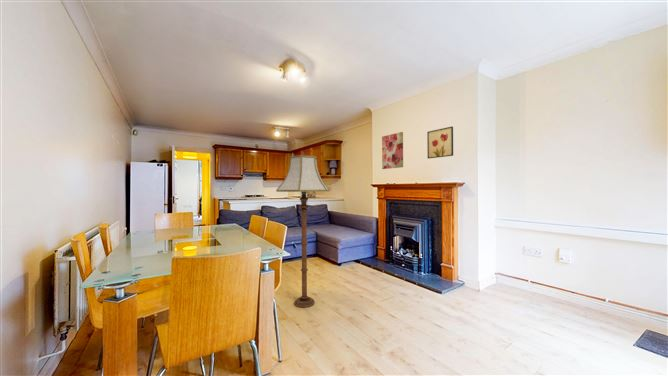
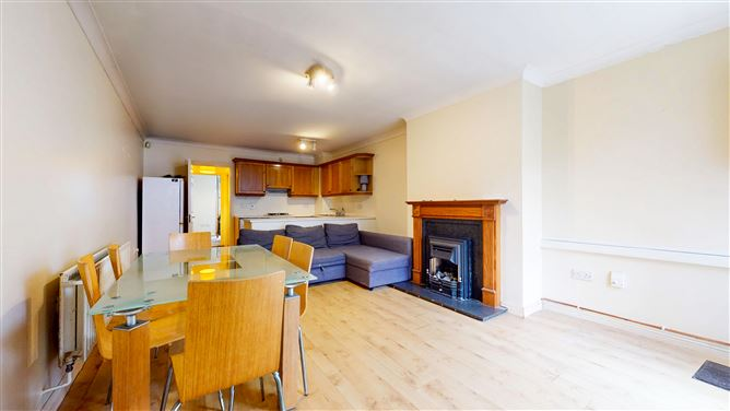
- floor lamp [276,151,330,308]
- wall art [426,126,454,159]
- wall art [381,131,404,170]
